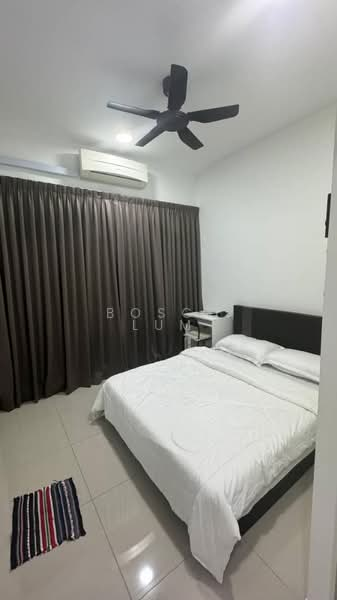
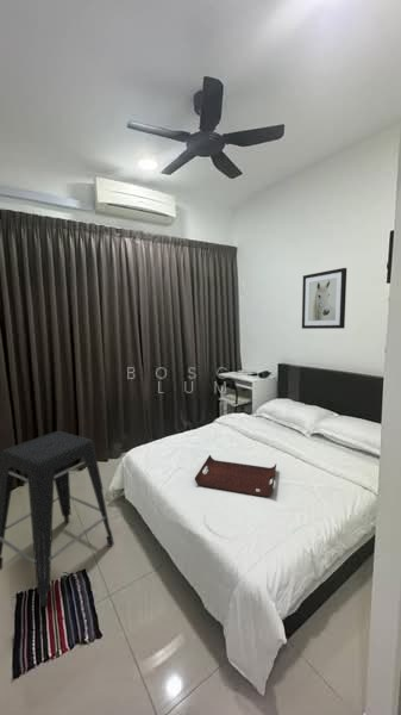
+ wall art [301,267,347,330]
+ stool [0,430,115,609]
+ serving tray [194,454,277,498]
